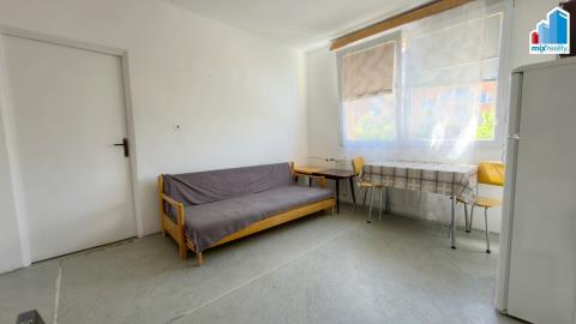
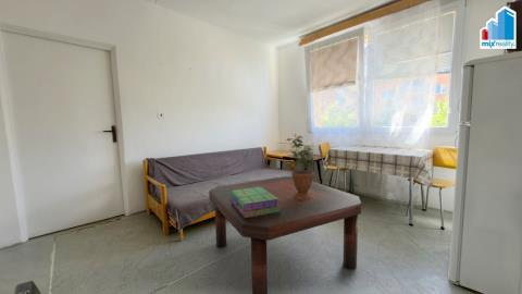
+ coffee table [208,175,362,294]
+ stack of books [229,187,281,218]
+ potted plant [286,132,315,200]
